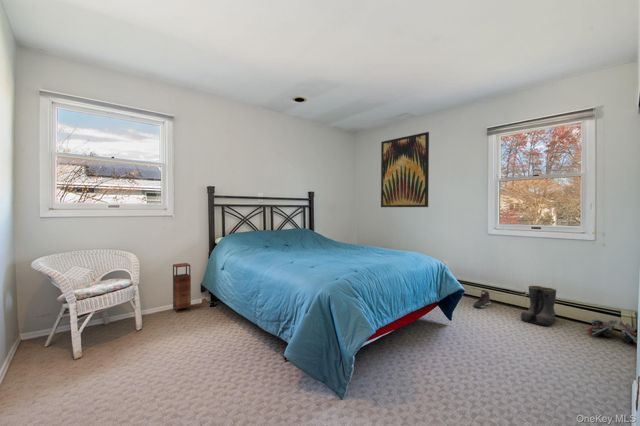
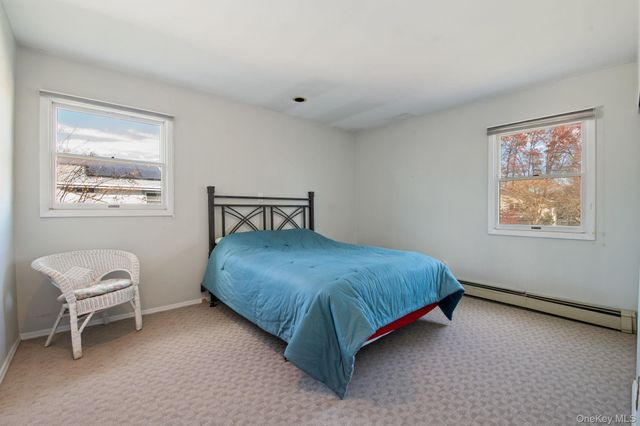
- boots [520,285,558,327]
- wall art [380,131,430,208]
- storage cabinet [172,262,192,313]
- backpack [587,319,638,346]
- sneaker [473,289,492,309]
